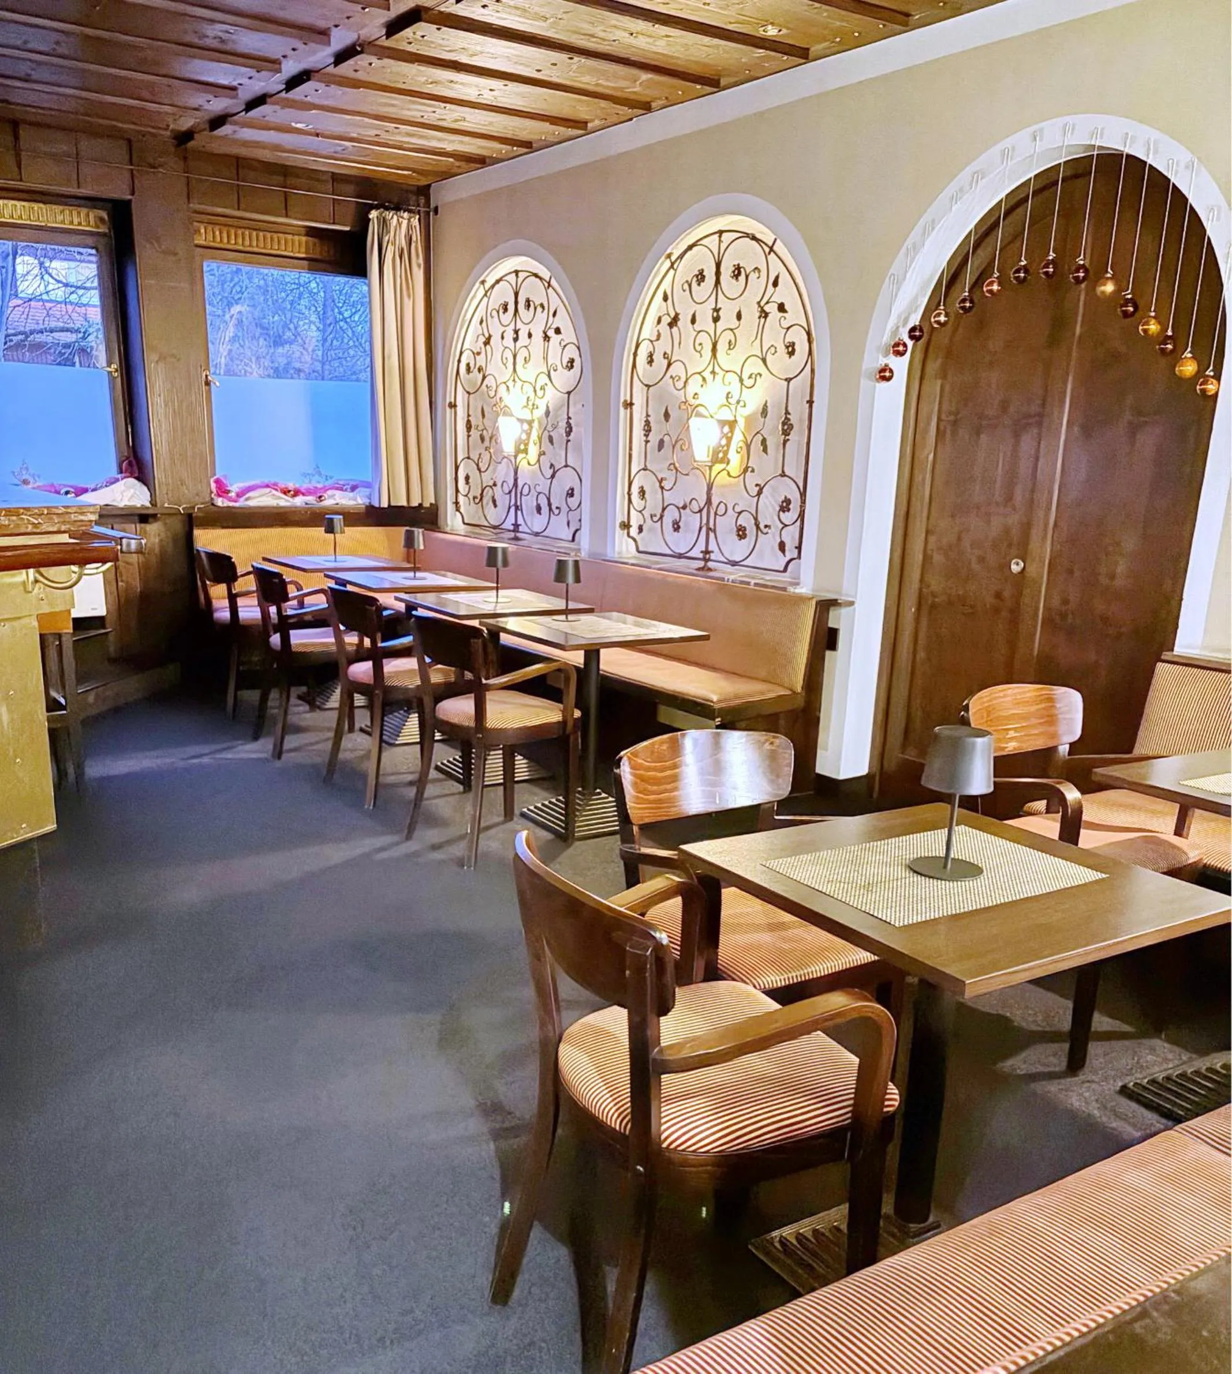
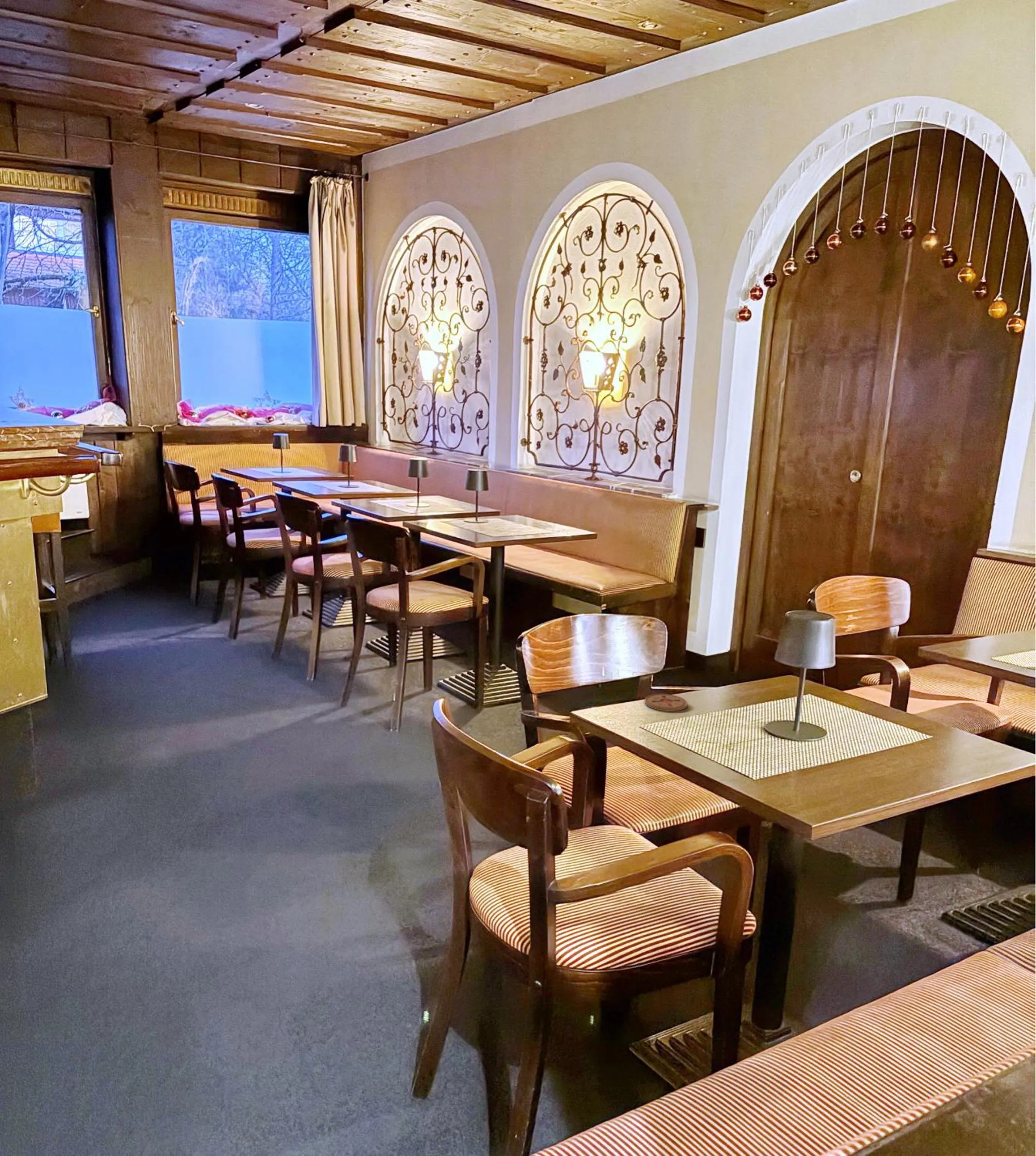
+ coaster [644,694,688,712]
